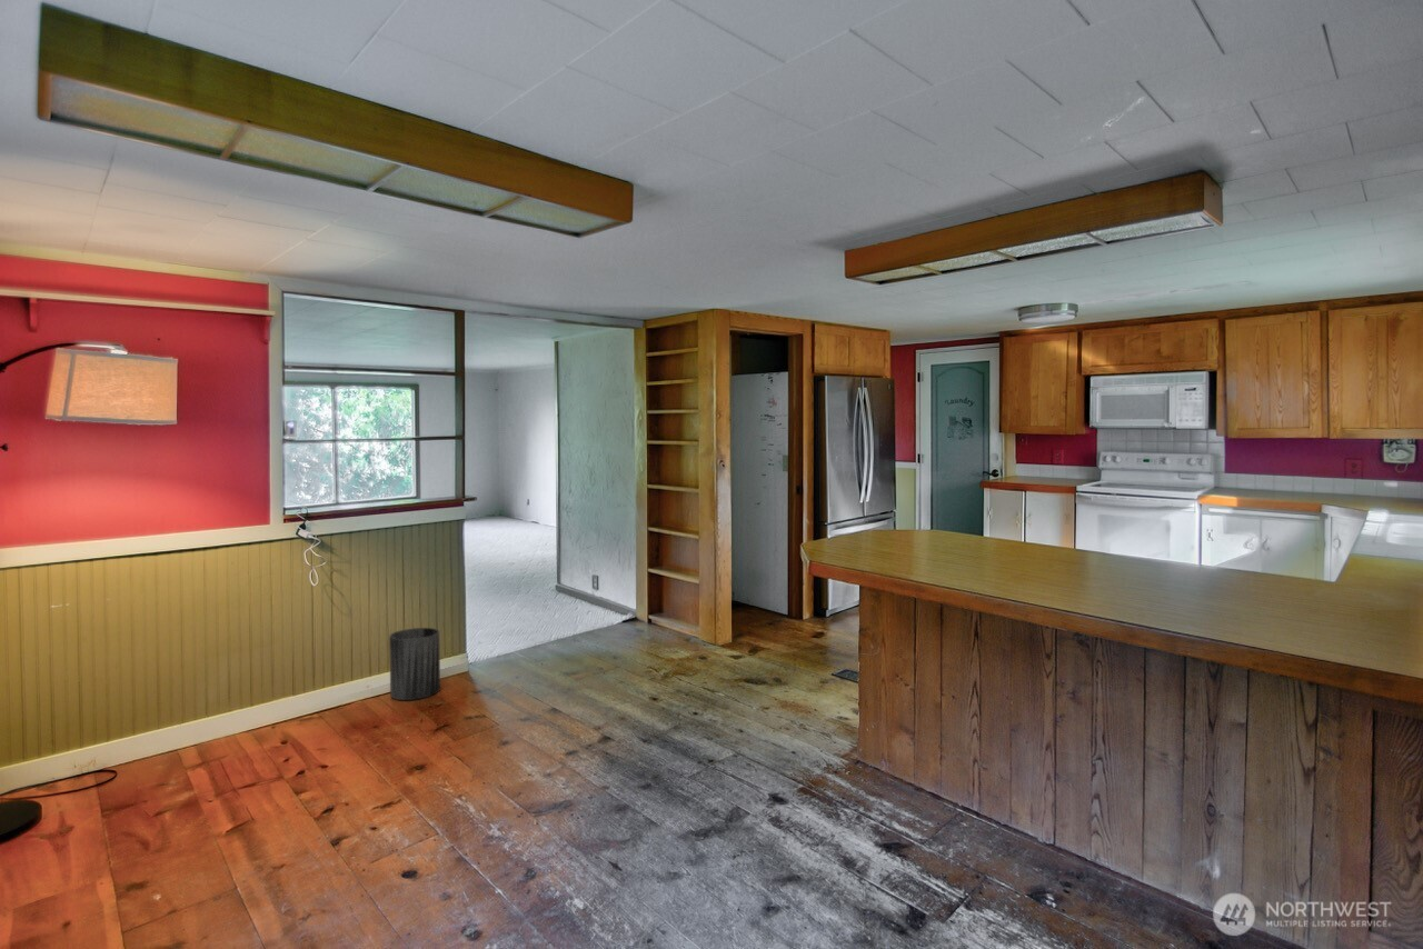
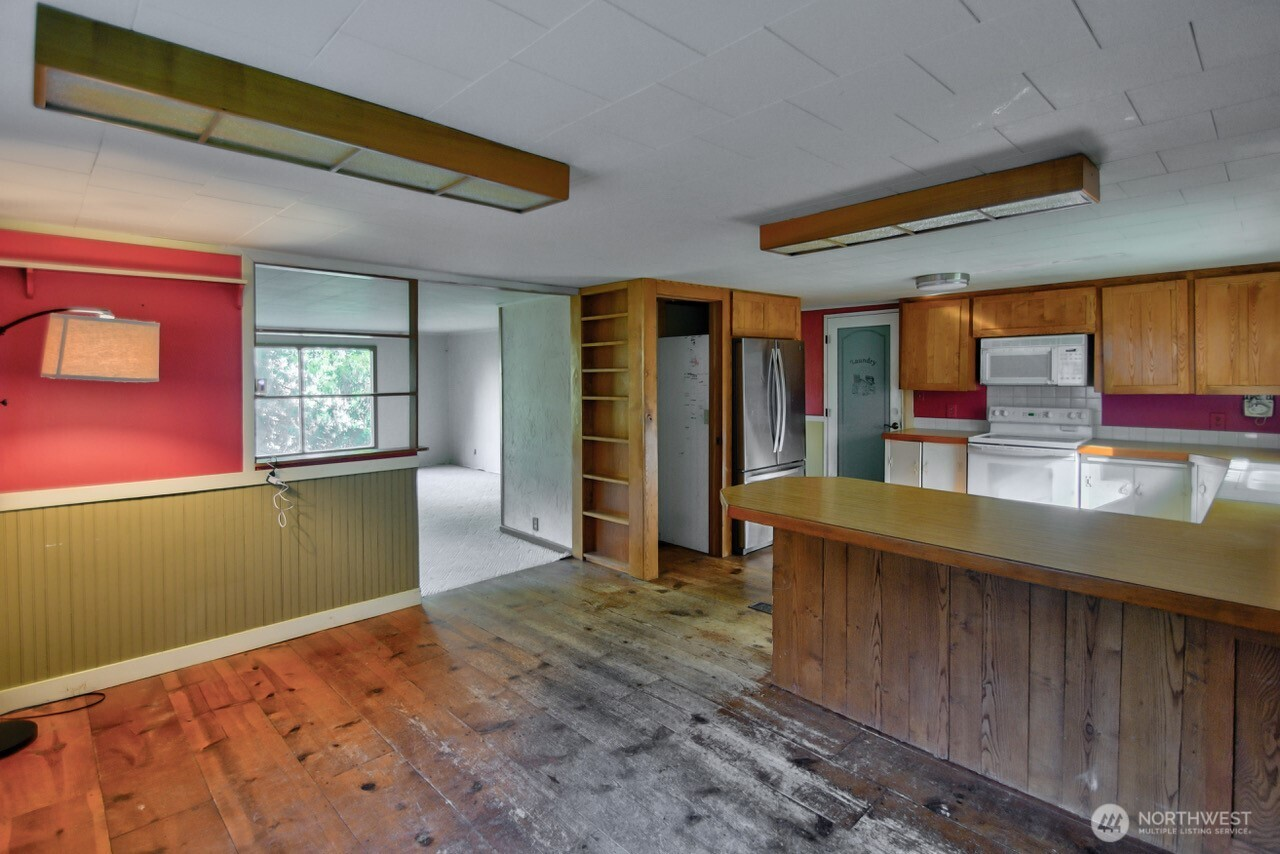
- trash can [388,627,441,701]
